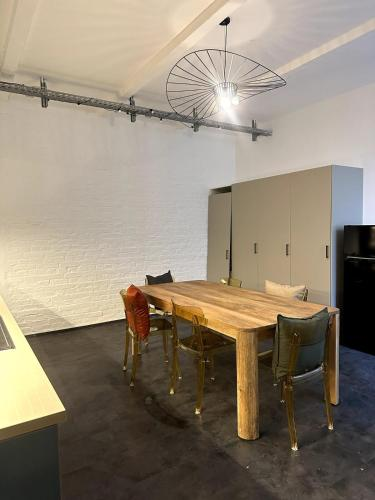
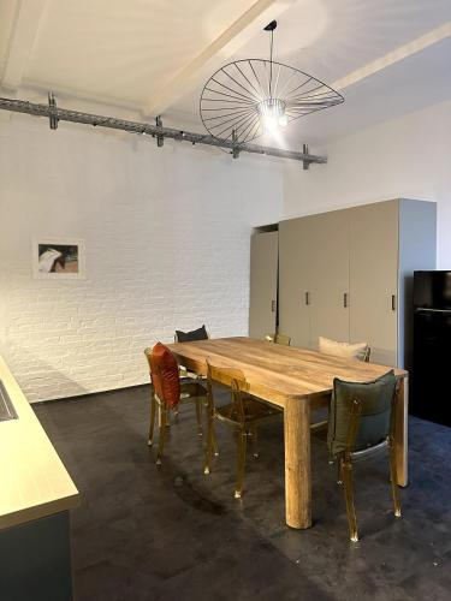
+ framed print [29,236,87,281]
